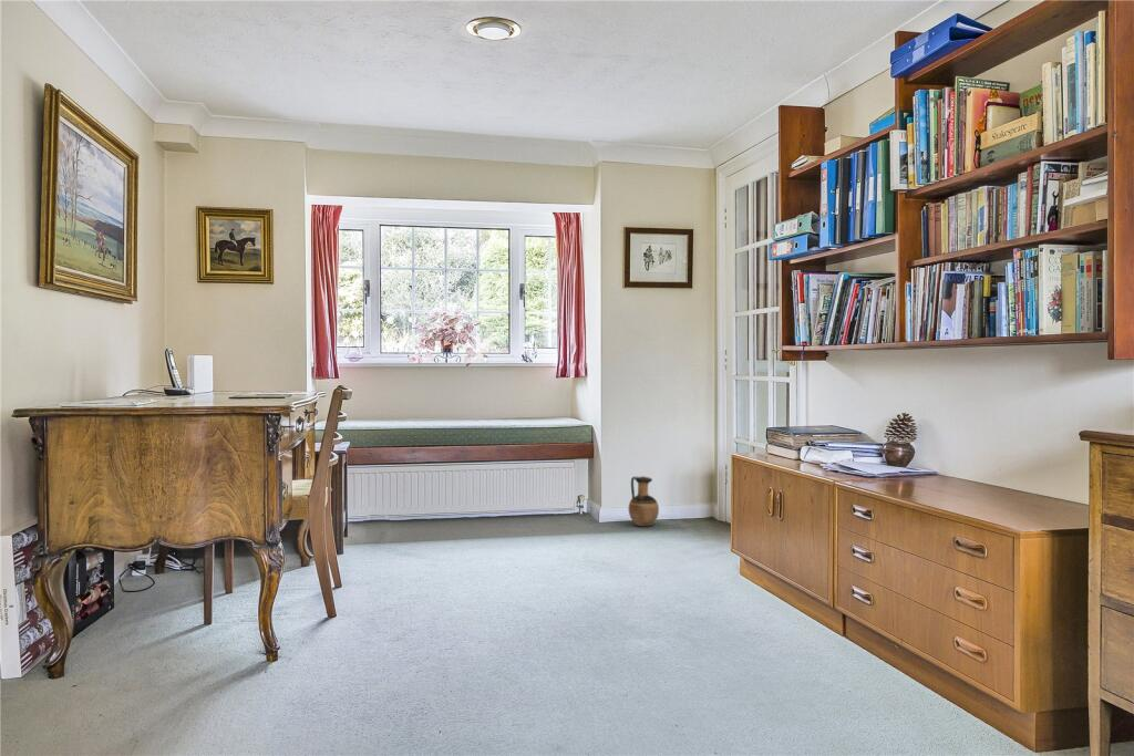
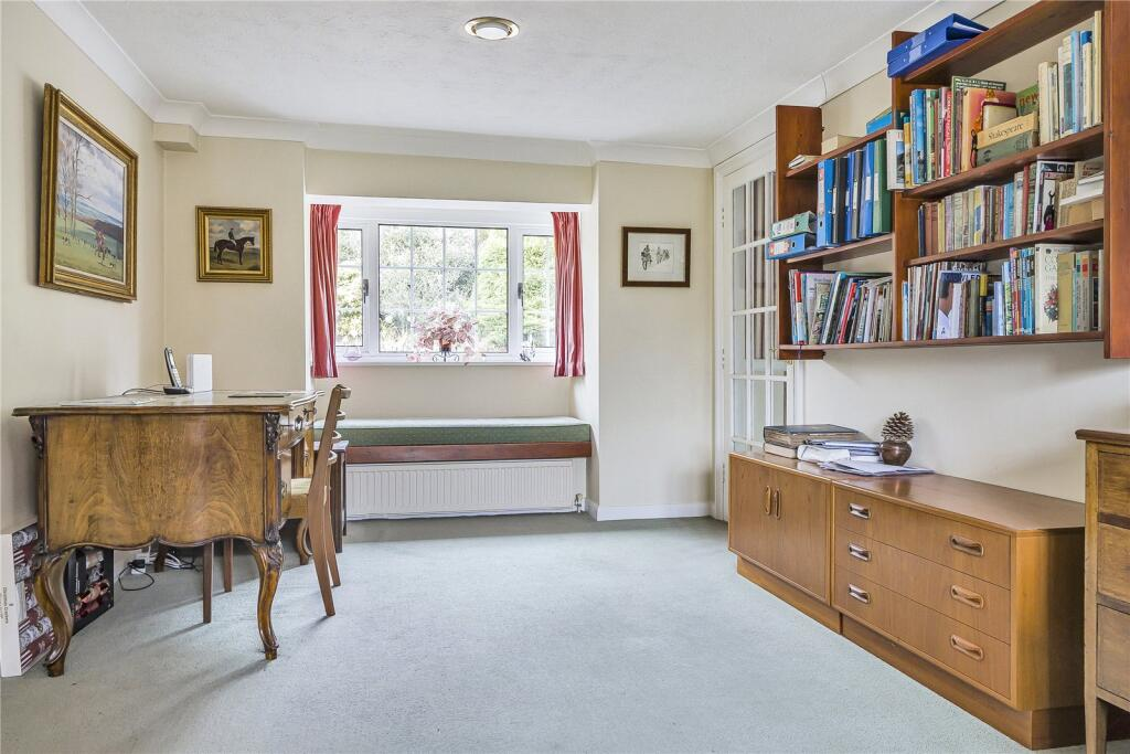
- ceramic jug [628,475,660,527]
